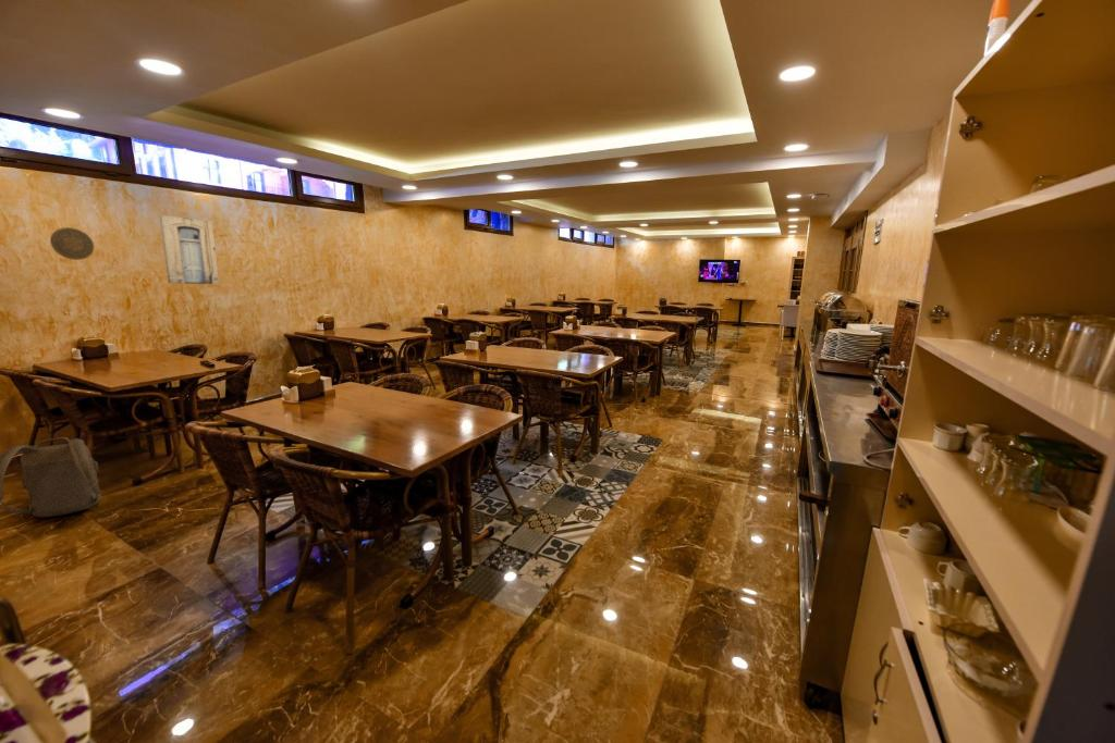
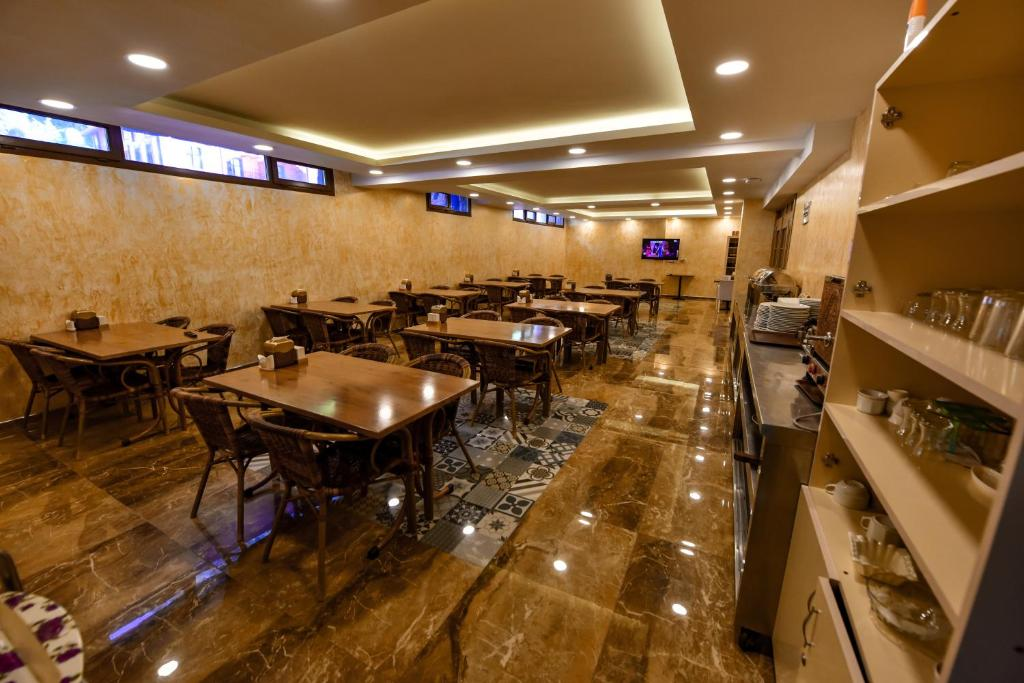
- wall art [159,214,220,285]
- backpack [0,436,102,518]
- decorative plate [49,226,95,261]
